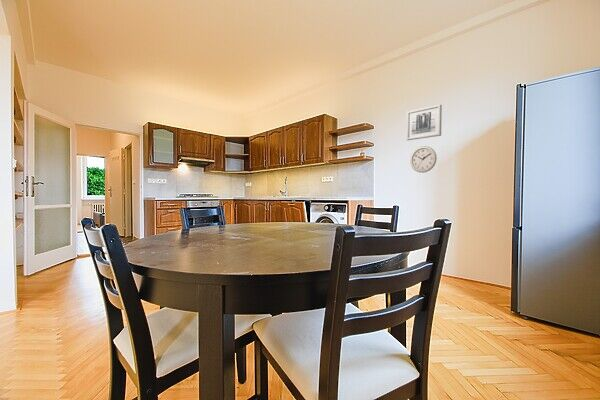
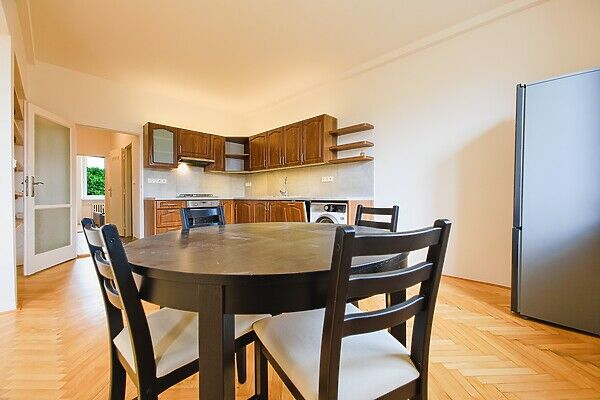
- wall clock [409,145,438,174]
- wall art [406,104,443,141]
